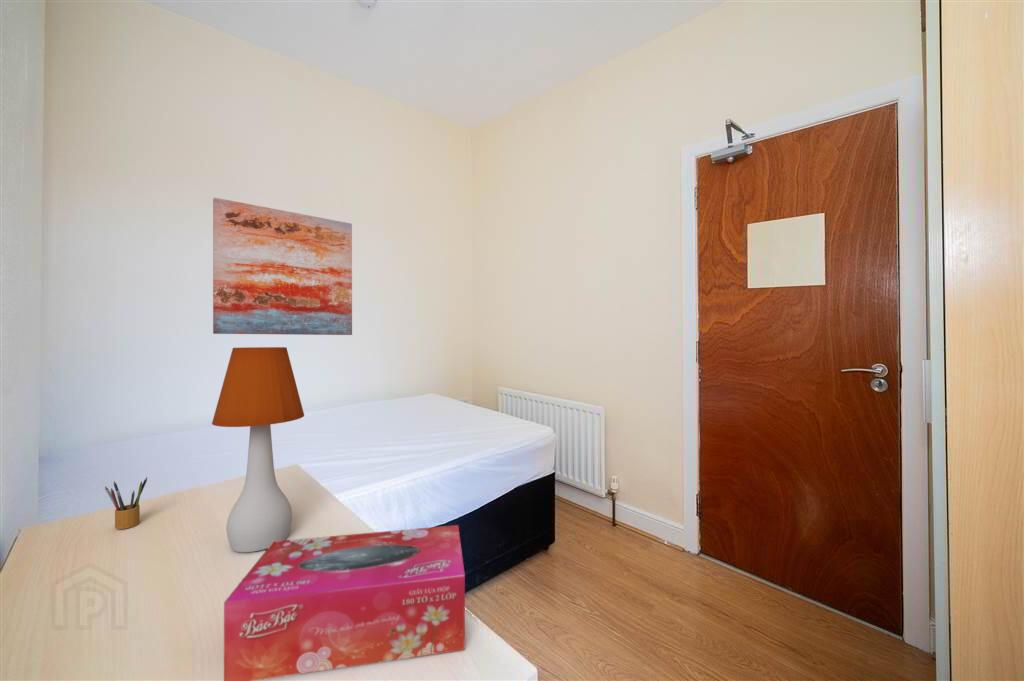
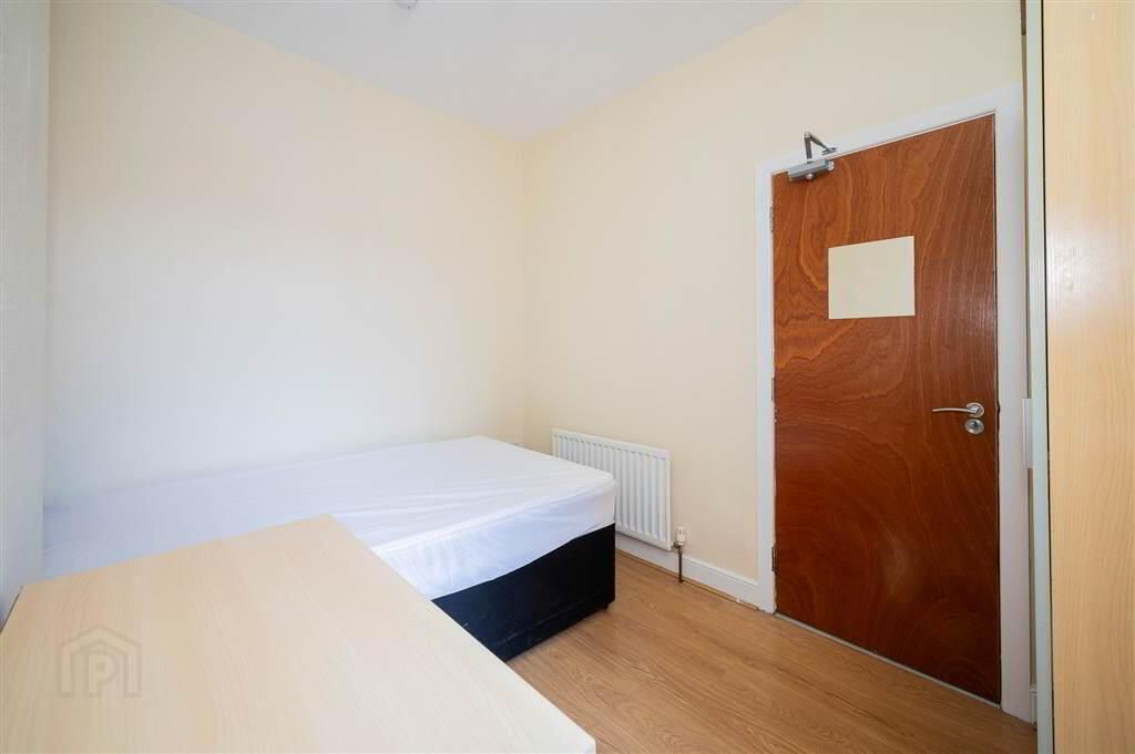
- wall art [212,197,353,336]
- pencil box [104,476,148,530]
- tissue box [223,524,466,681]
- table lamp [211,346,305,553]
